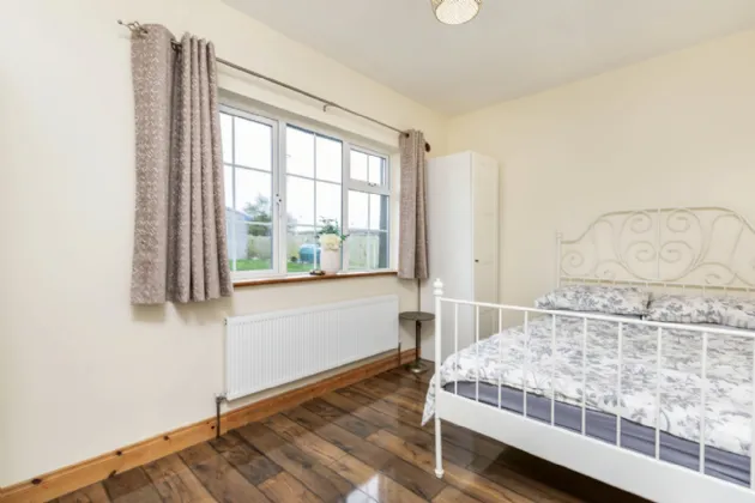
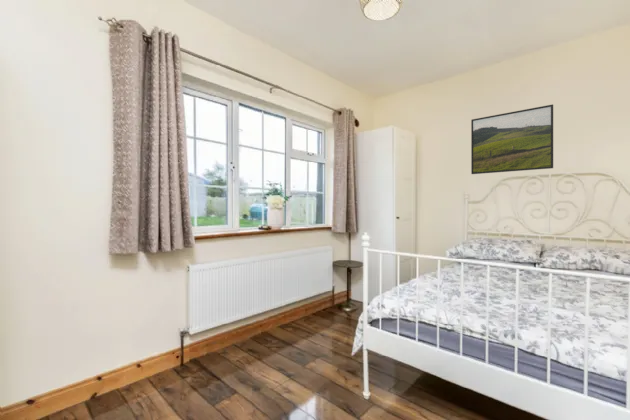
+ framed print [470,104,554,175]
